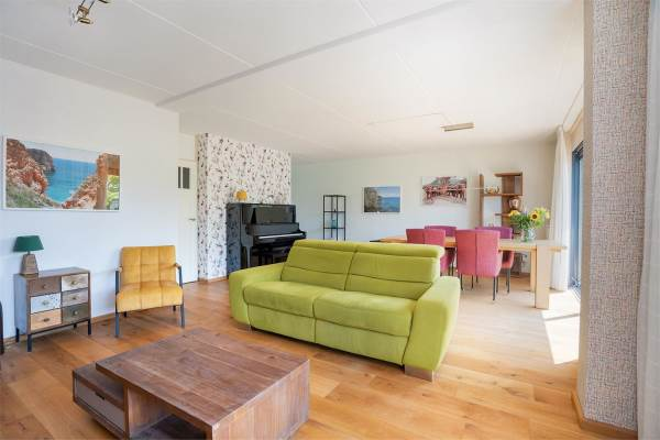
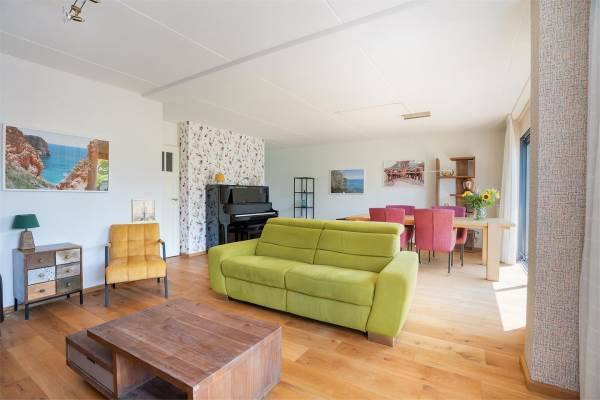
+ wall art [130,198,156,224]
